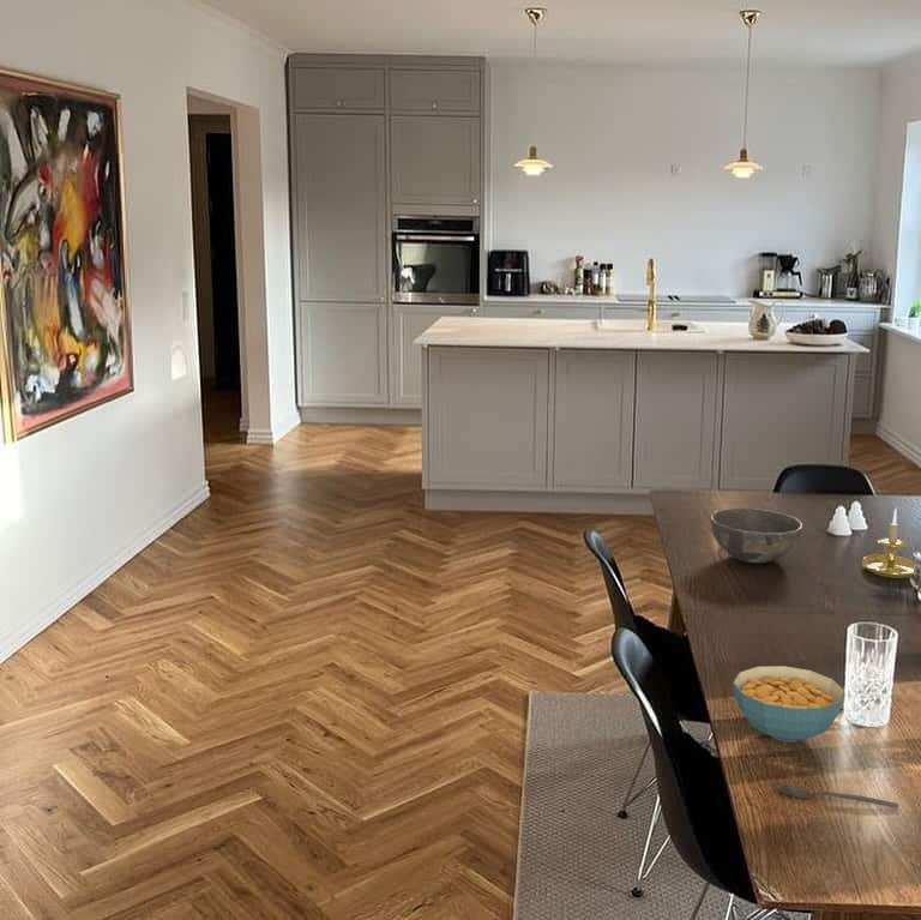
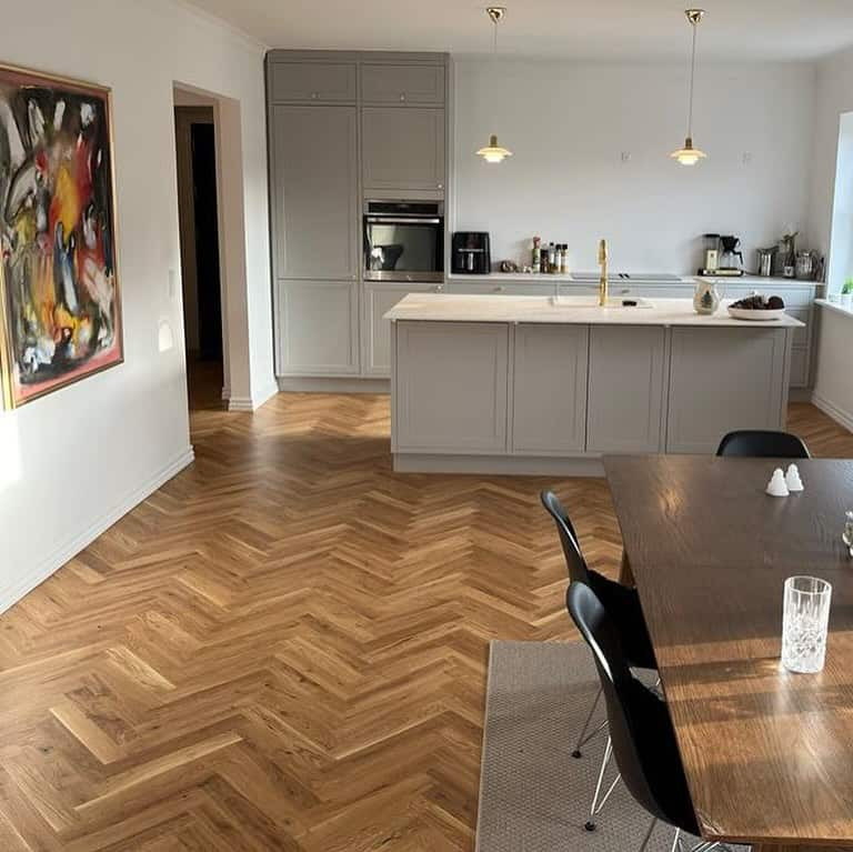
- candle holder [861,507,916,579]
- cereal bowl [732,665,845,744]
- bowl [710,506,803,564]
- spoon [773,783,899,808]
